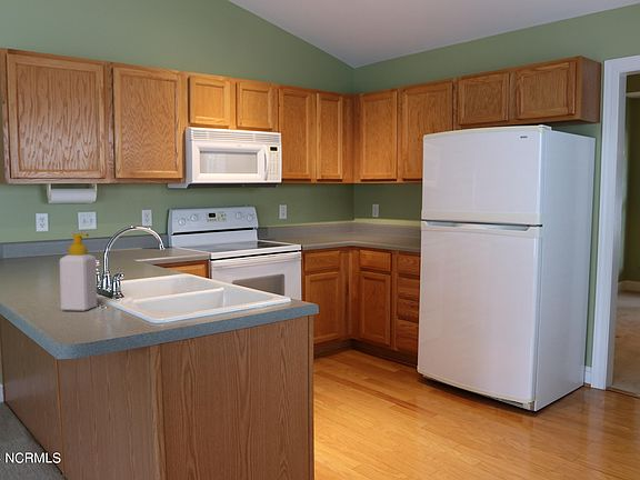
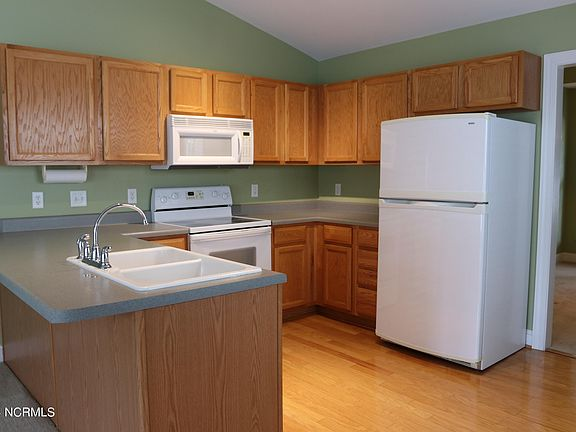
- soap bottle [59,232,98,312]
